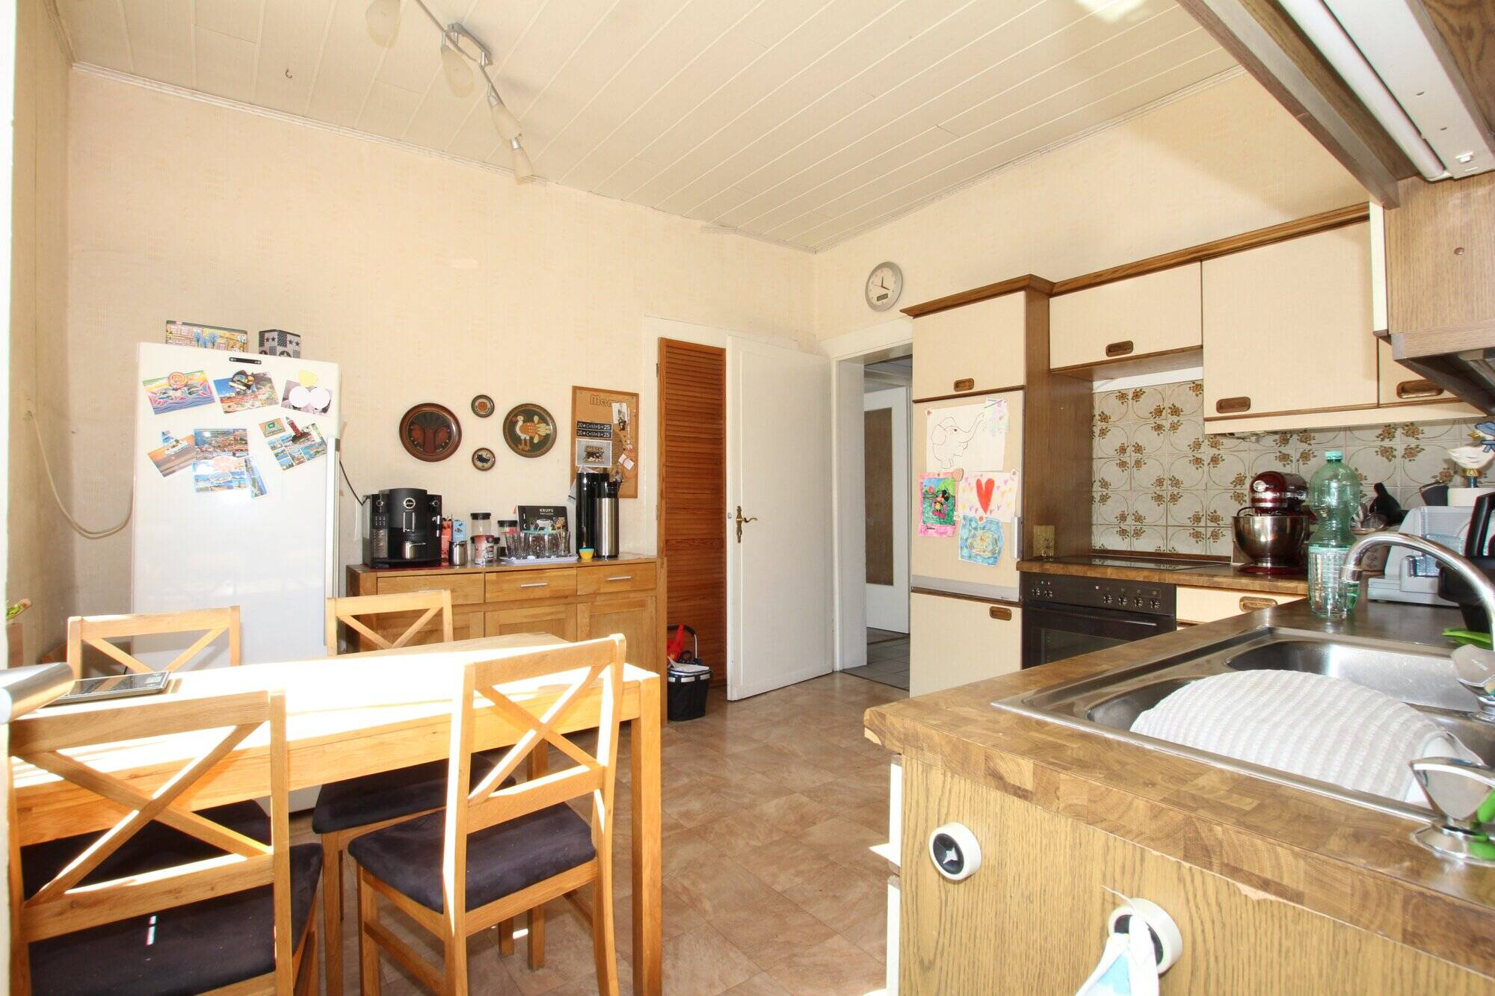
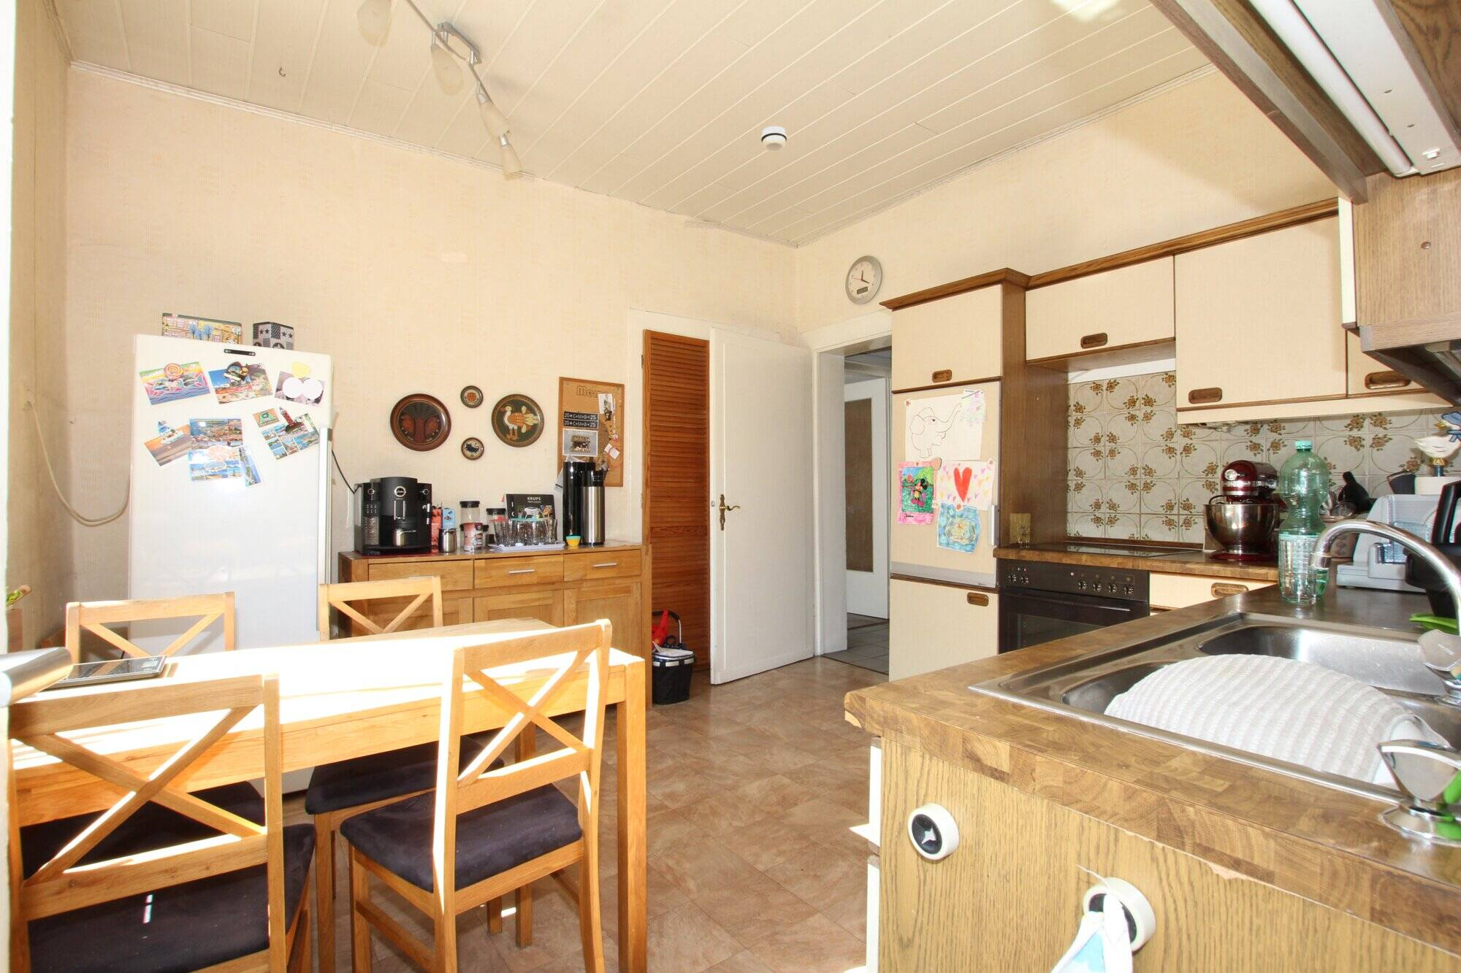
+ smoke detector [760,126,788,152]
